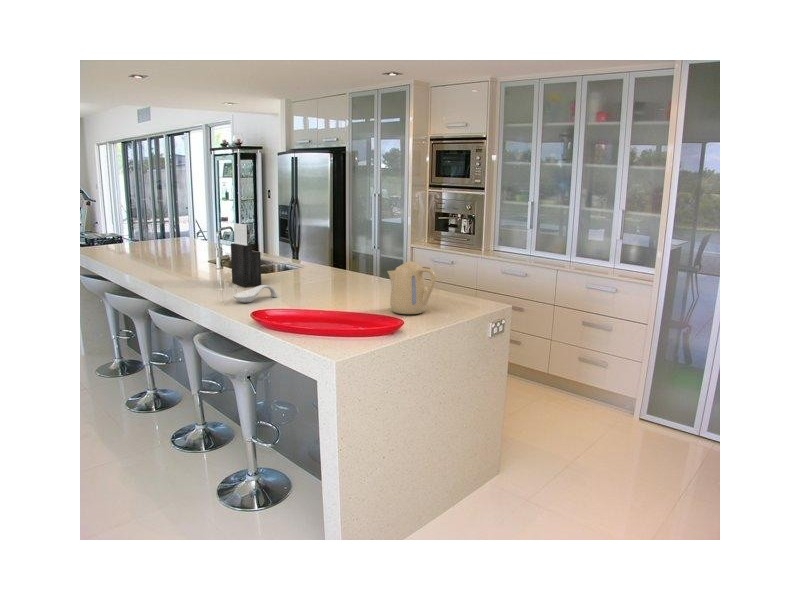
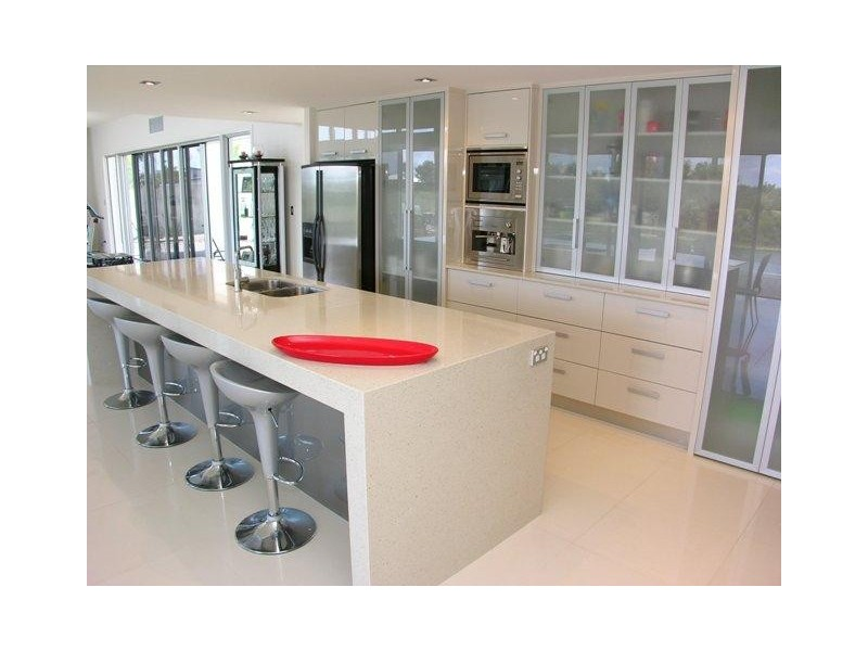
- kettle [386,260,437,315]
- knife block [230,222,262,288]
- spoon rest [232,284,278,303]
